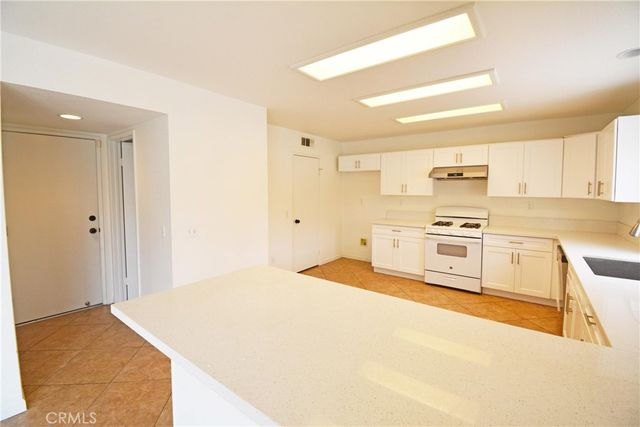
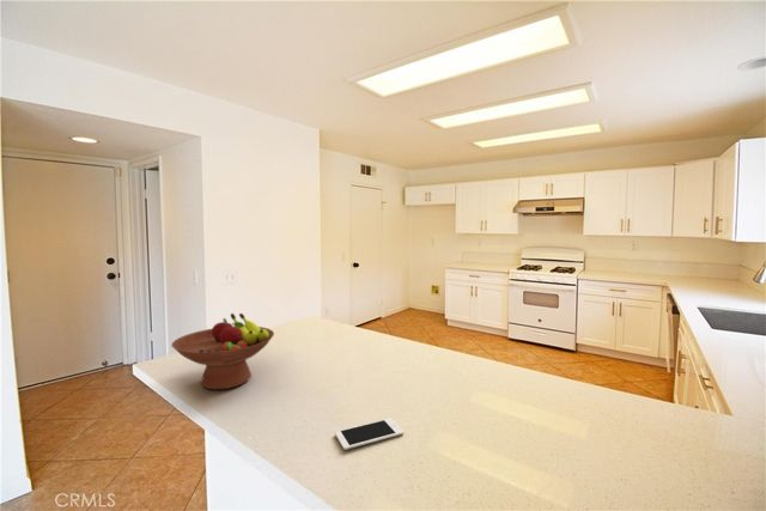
+ fruit bowl [171,312,275,390]
+ cell phone [334,418,405,451]
